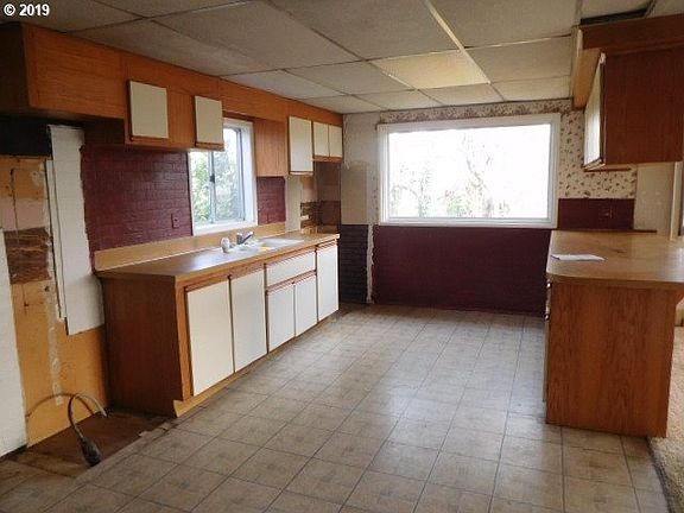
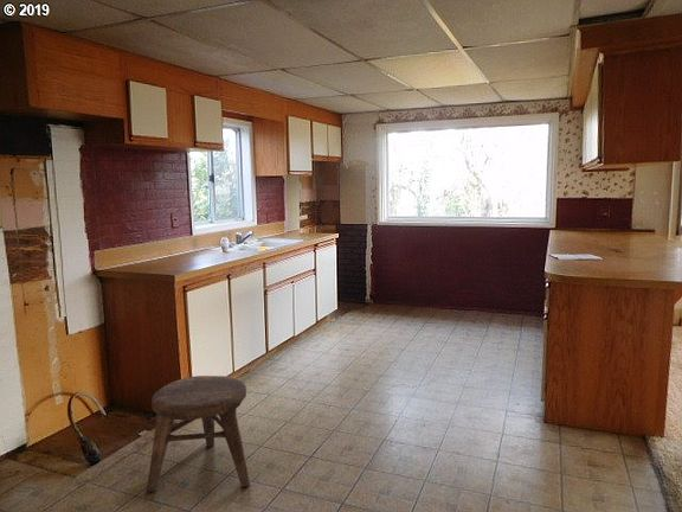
+ stool [146,375,251,492]
